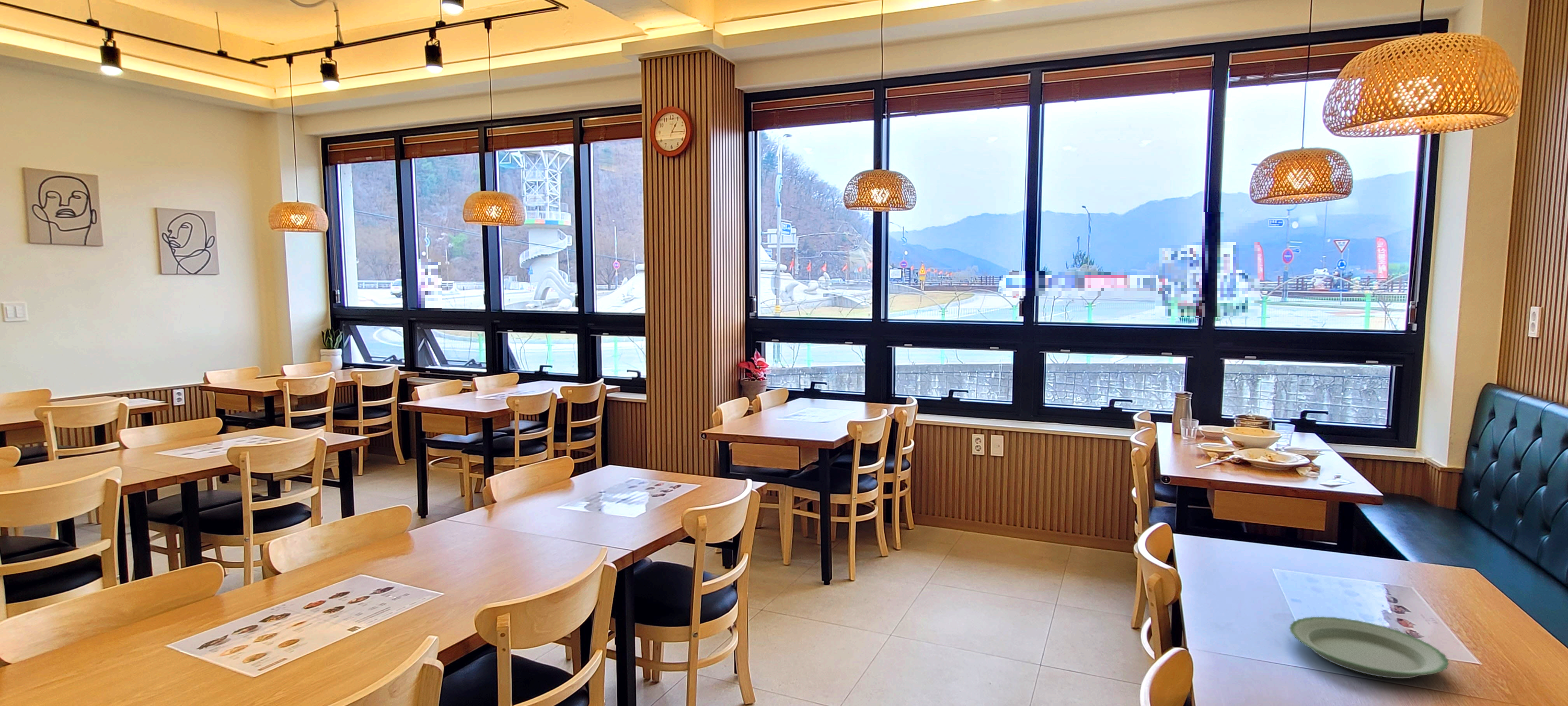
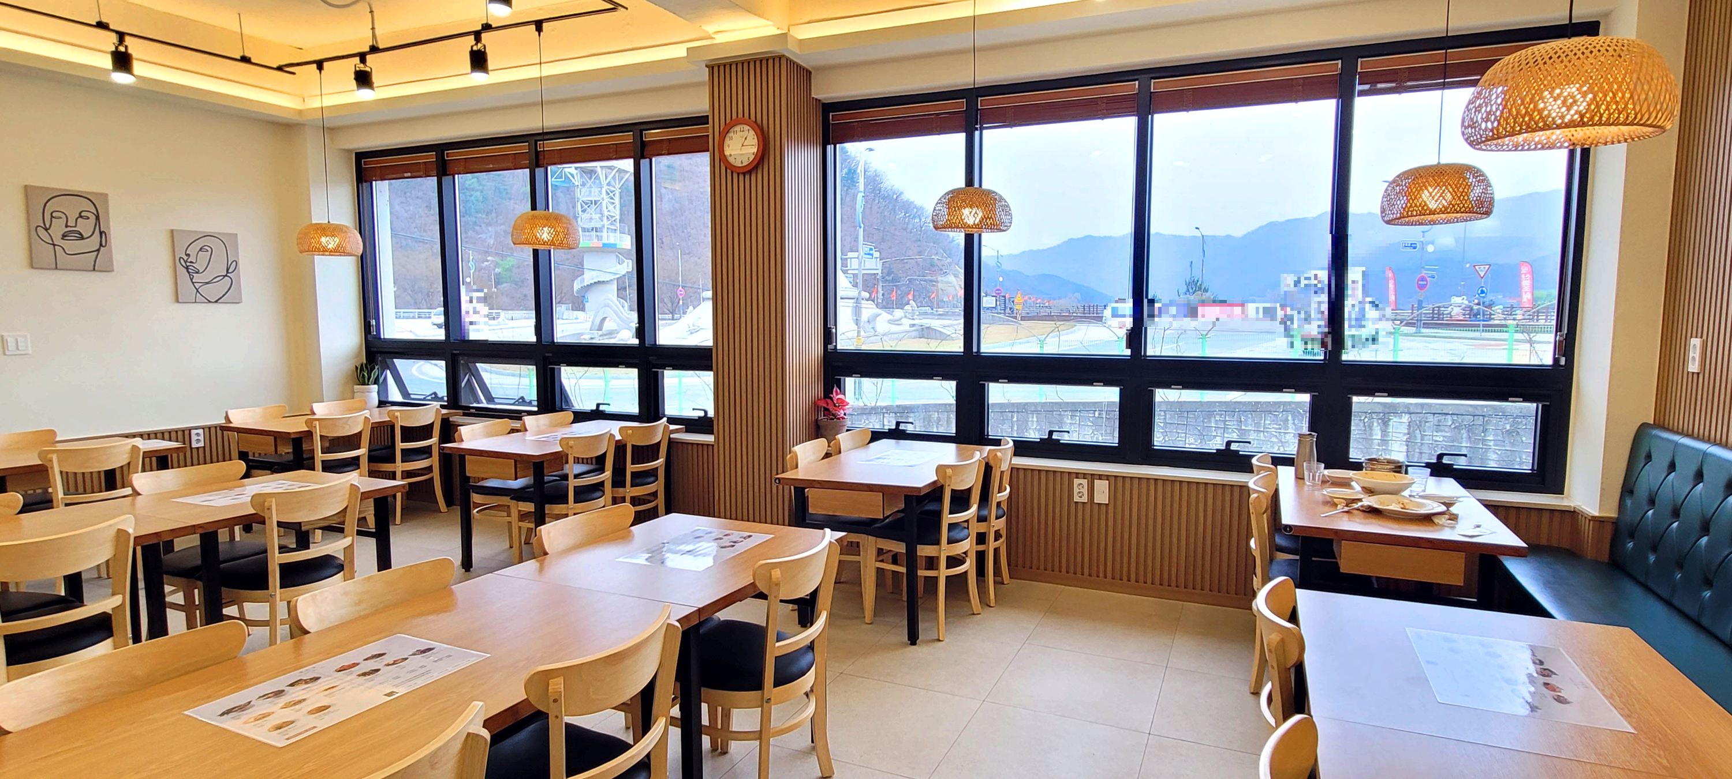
- plate [1289,616,1450,679]
